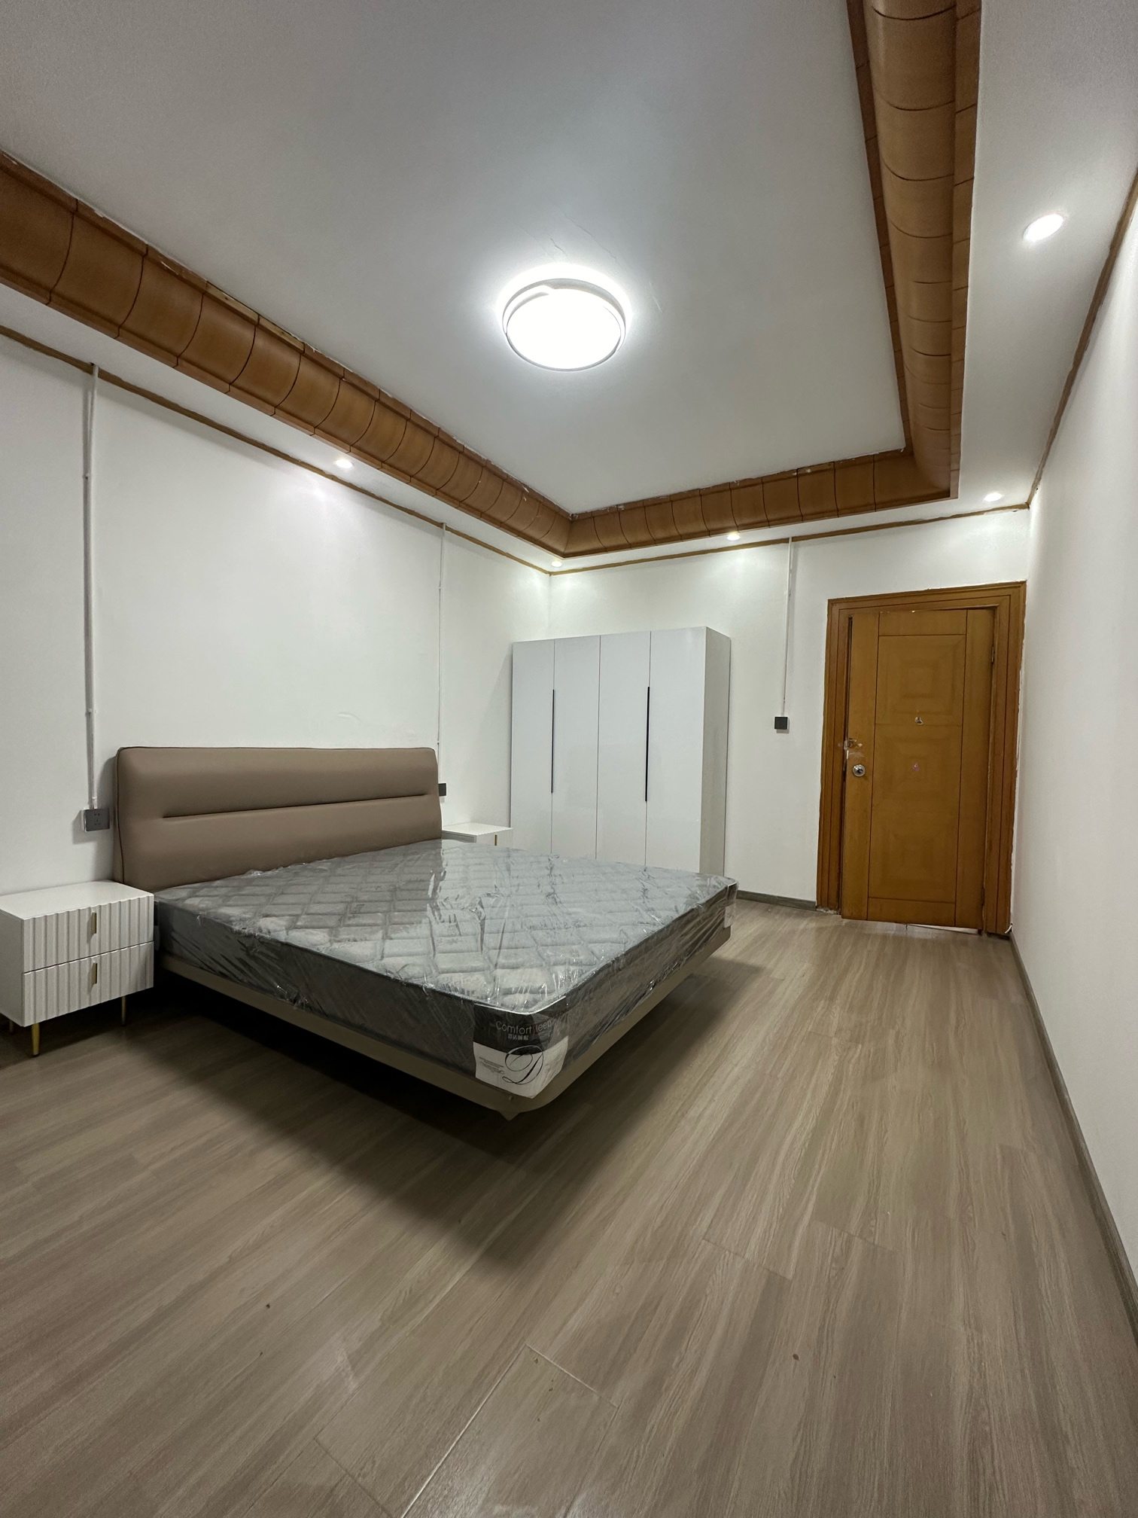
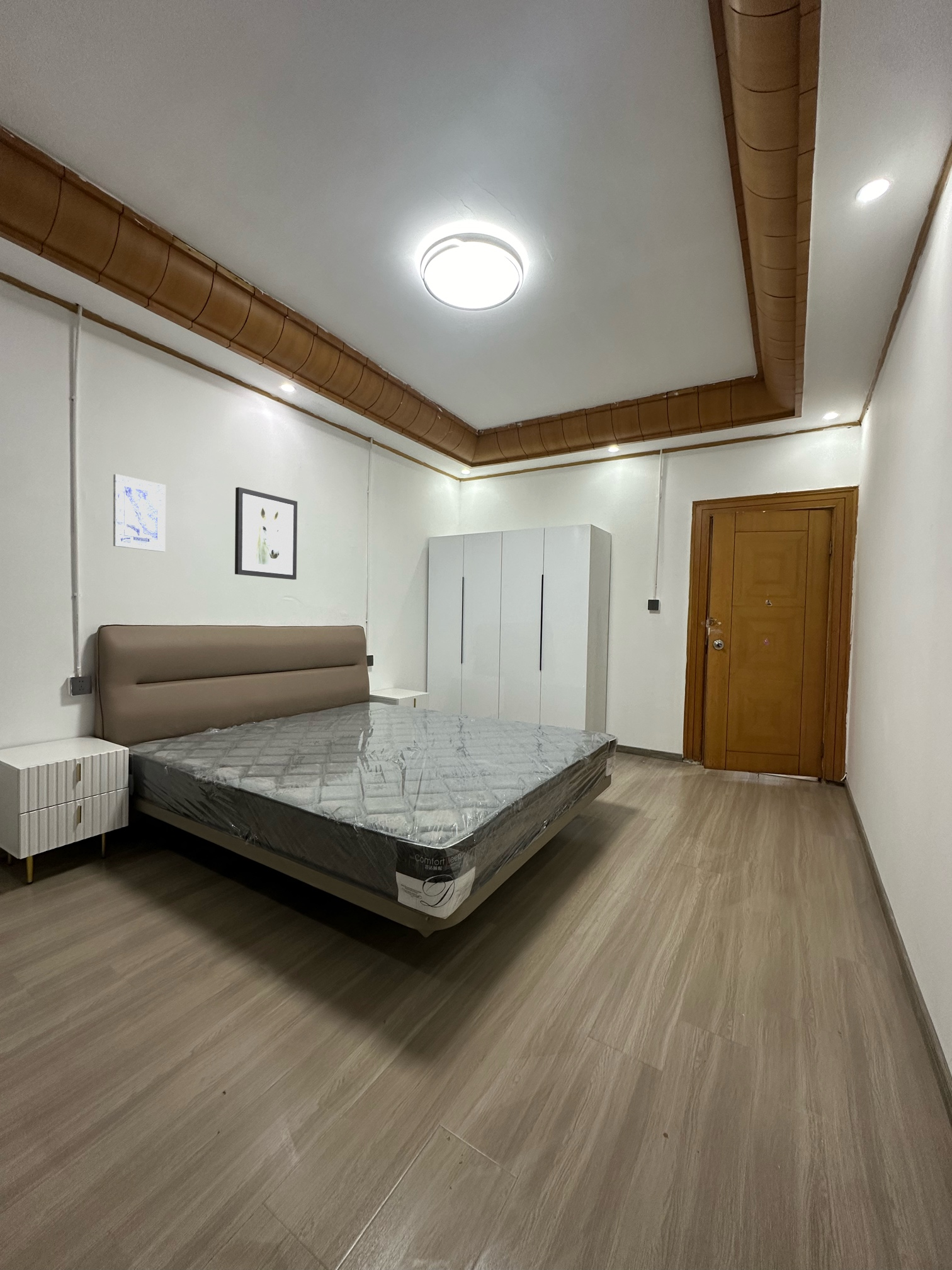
+ wall art [113,474,166,552]
+ wall art [234,486,298,580]
